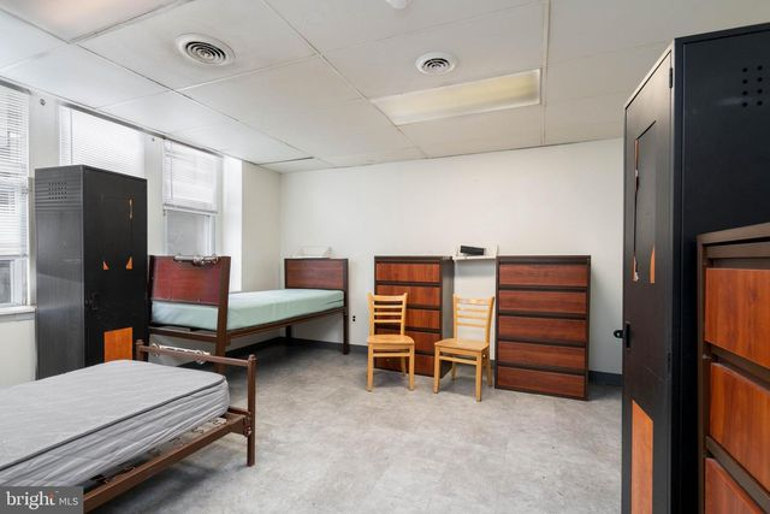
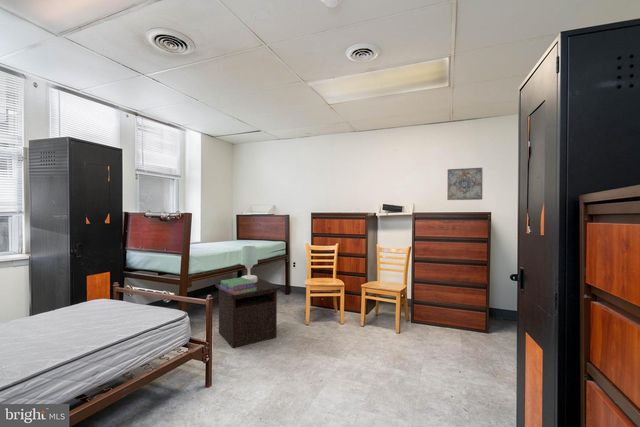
+ nightstand [214,277,282,349]
+ stack of books [219,276,257,295]
+ table lamp [239,245,259,282]
+ wall art [446,167,483,201]
